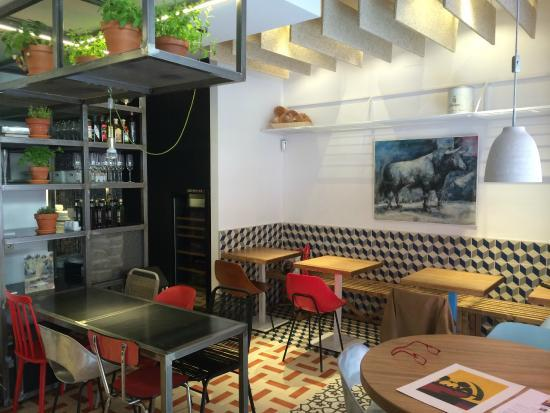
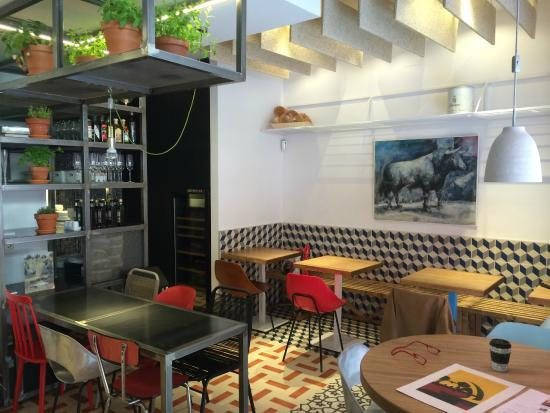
+ coffee cup [488,338,512,373]
